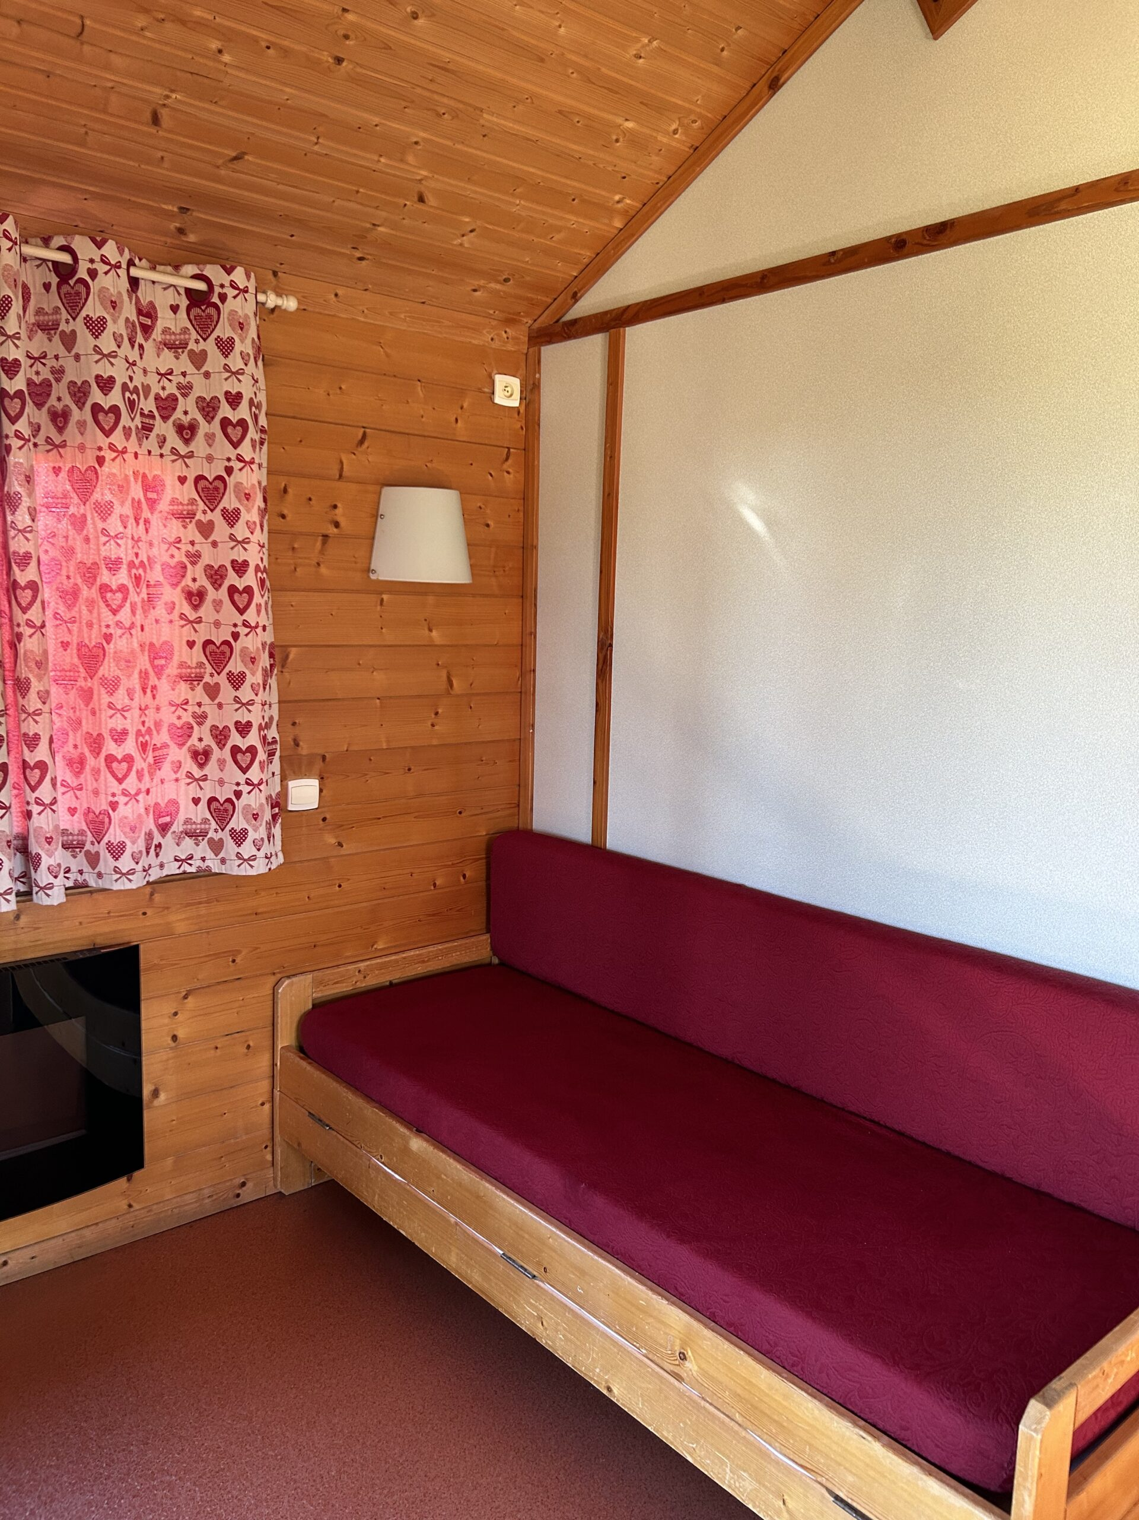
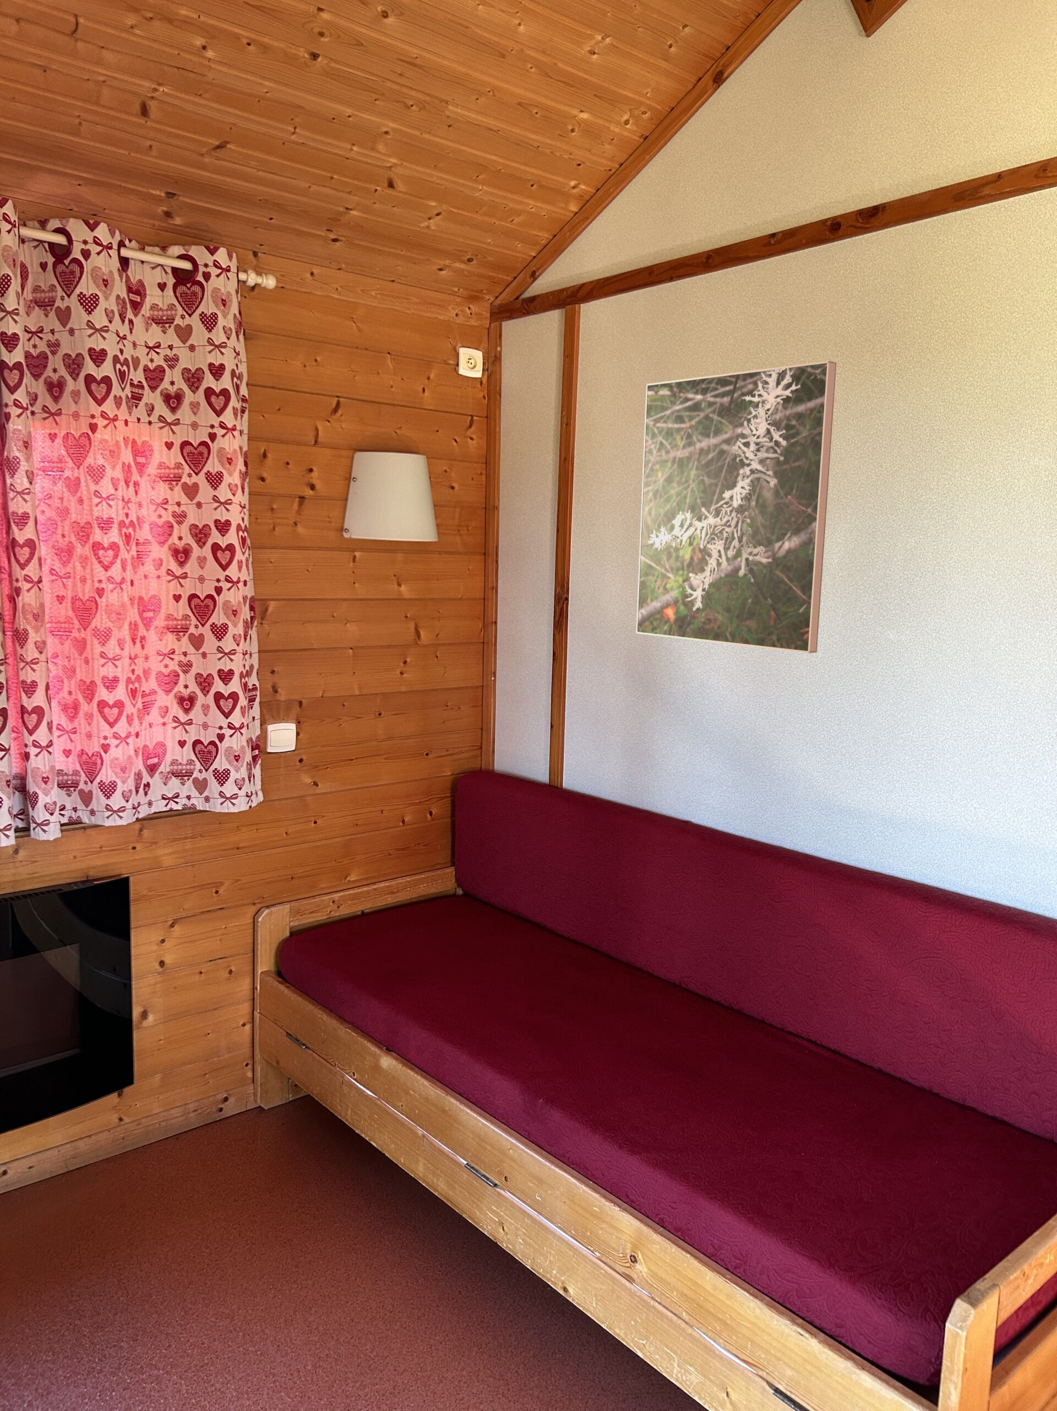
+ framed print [635,360,837,653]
